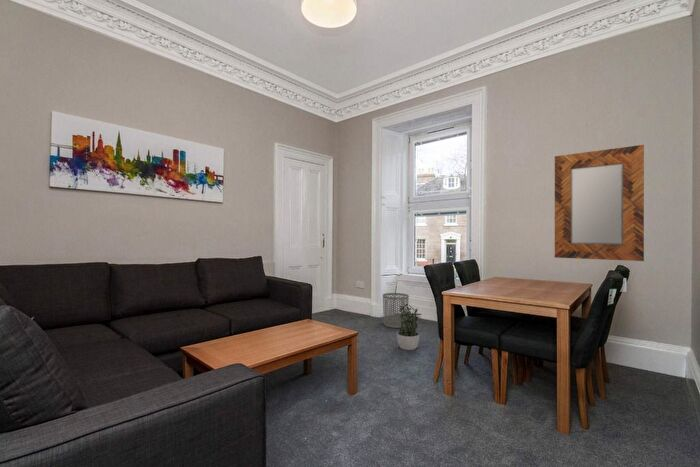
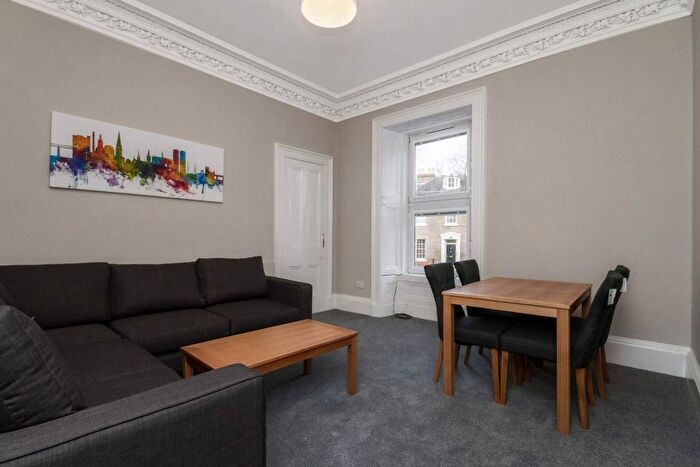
- home mirror [554,144,645,262]
- potted plant [396,303,423,351]
- waste bin [382,292,410,329]
